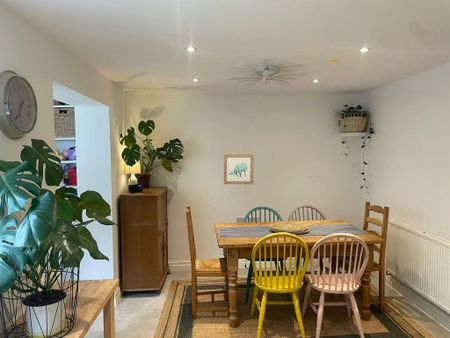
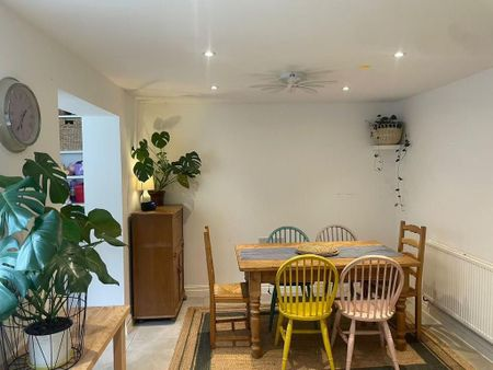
- wall art [223,154,254,185]
